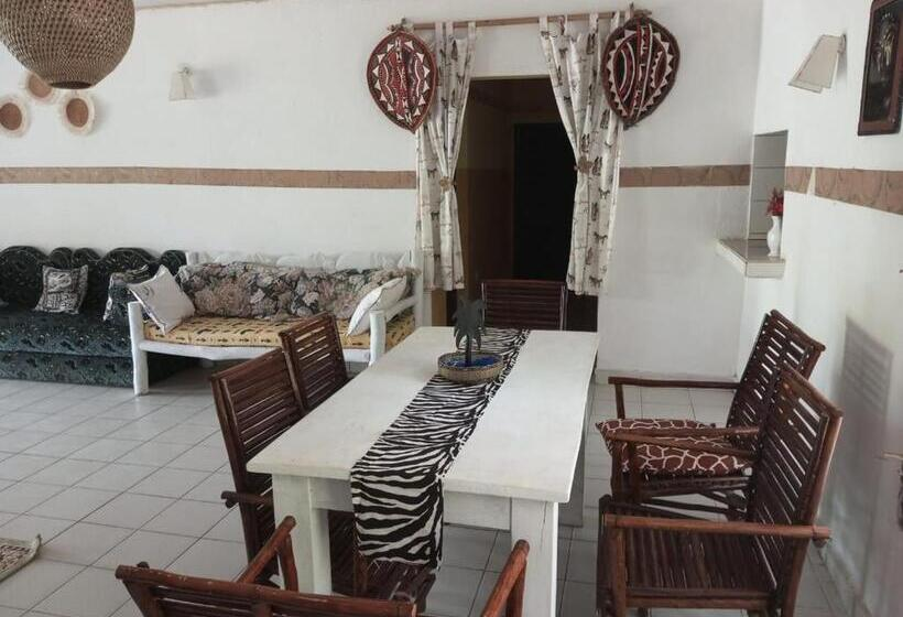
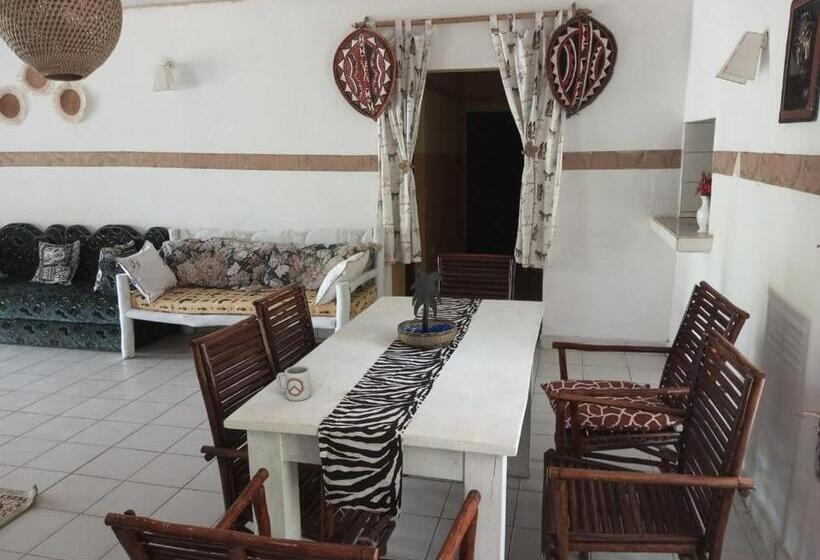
+ cup [276,365,312,402]
